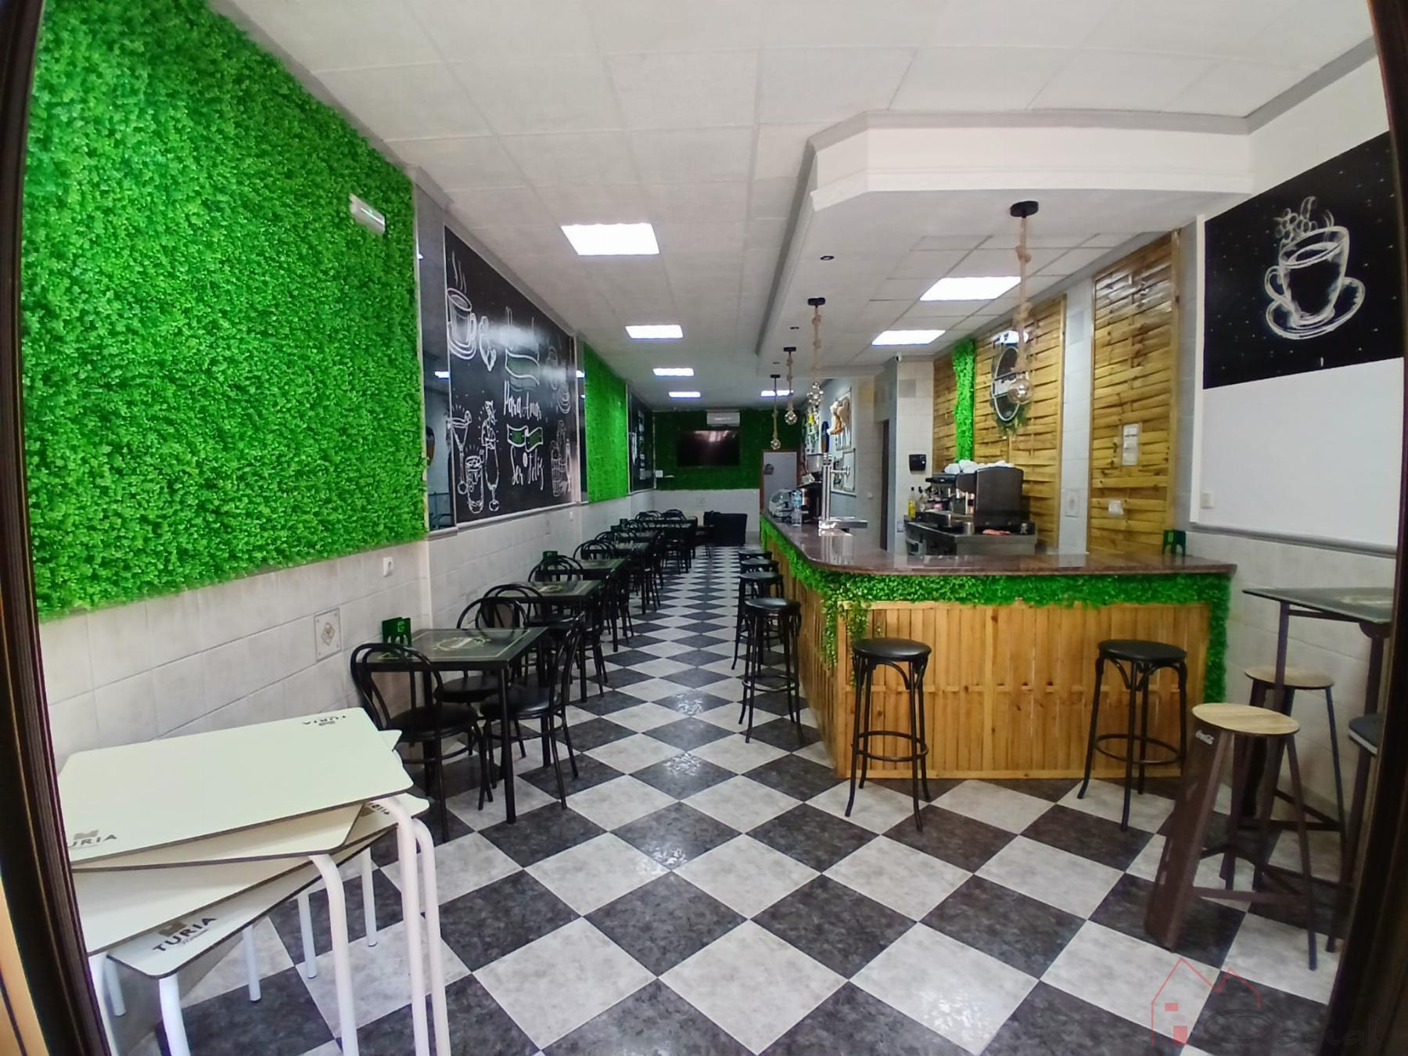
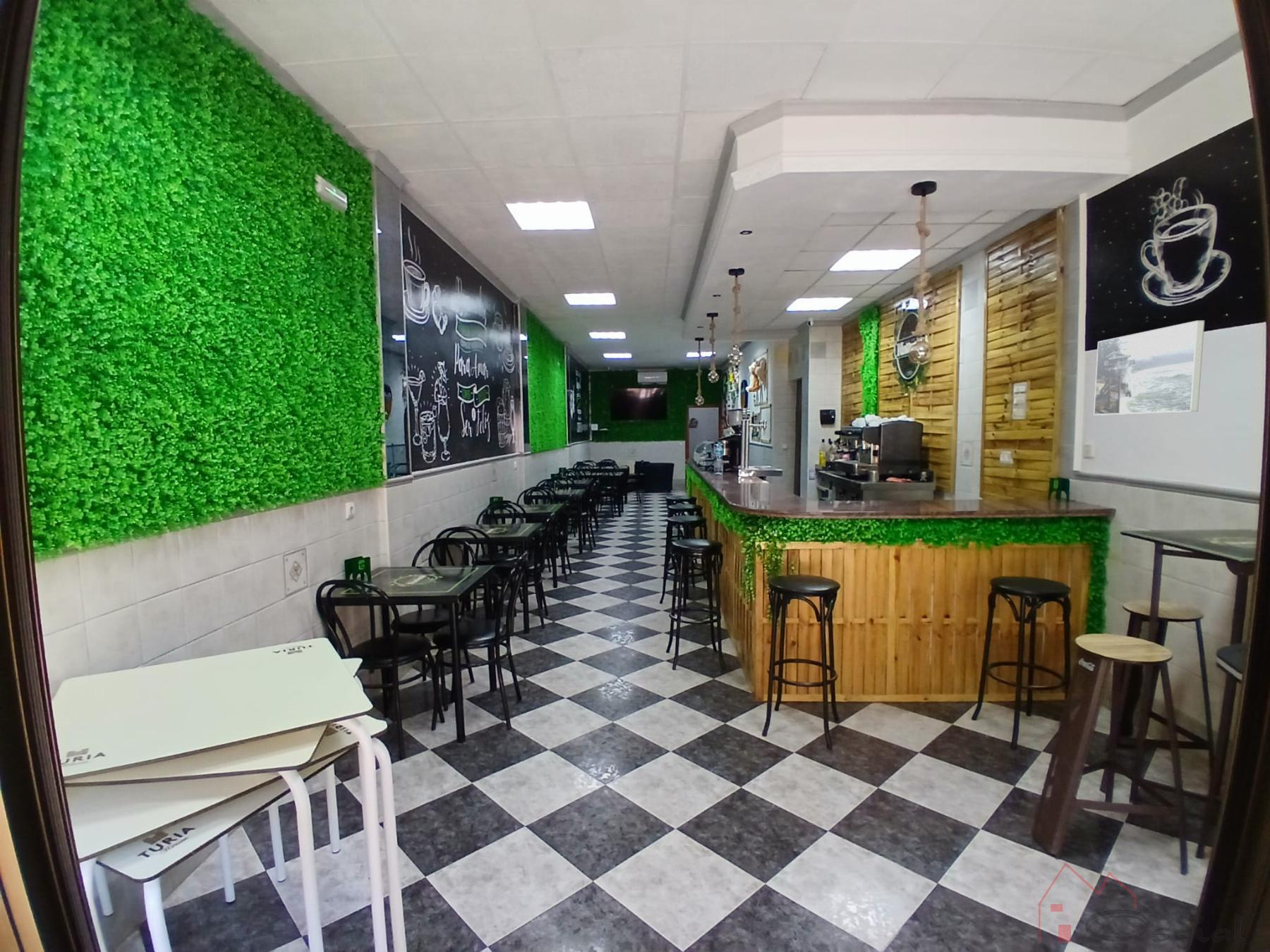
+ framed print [1093,319,1205,416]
